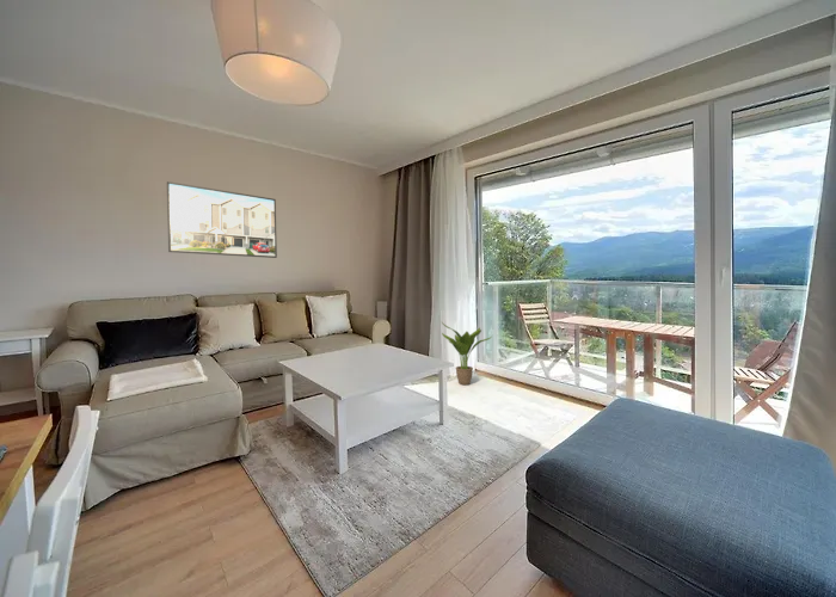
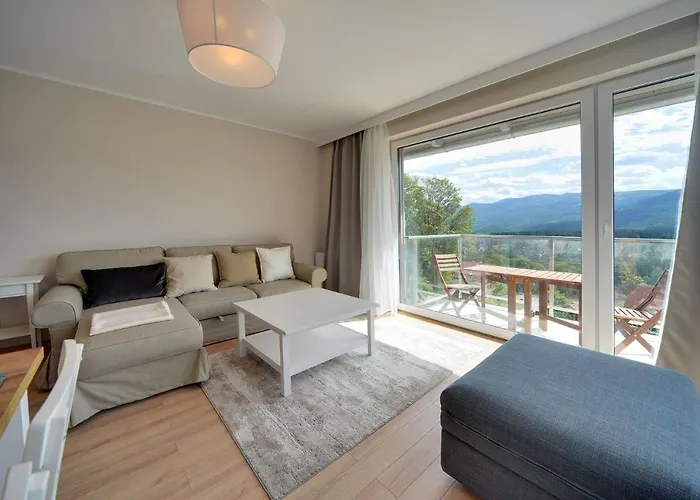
- potted plant [441,321,493,386]
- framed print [166,180,278,259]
